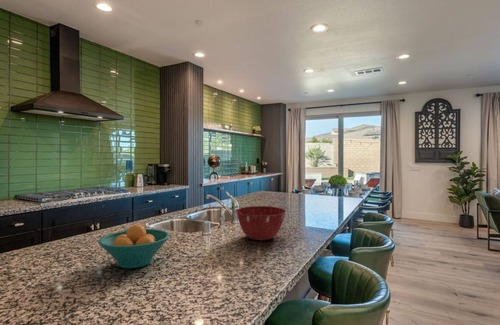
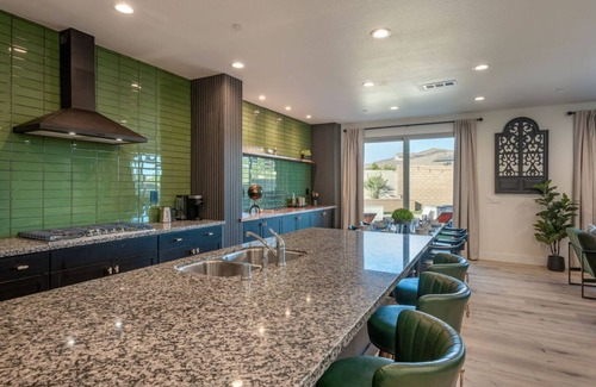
- mixing bowl [235,205,287,241]
- fruit bowl [97,224,171,269]
